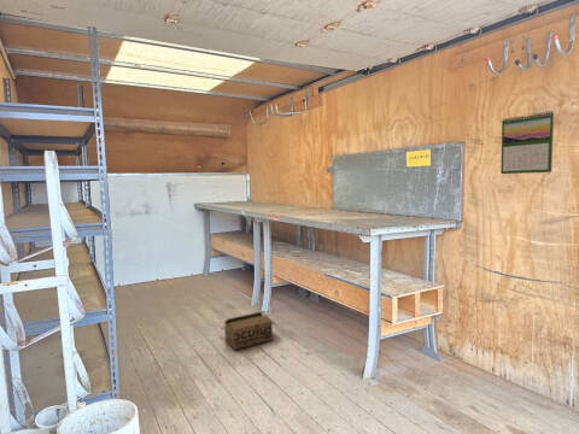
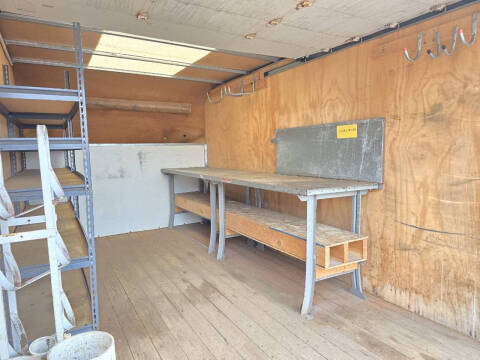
- calendar [499,110,555,175]
- cardboard box [223,310,279,352]
